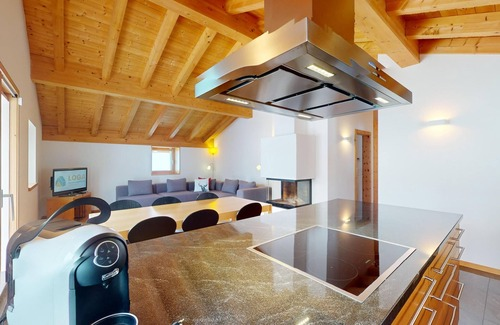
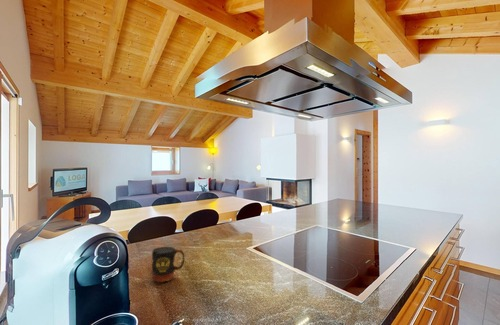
+ mug [151,246,185,283]
